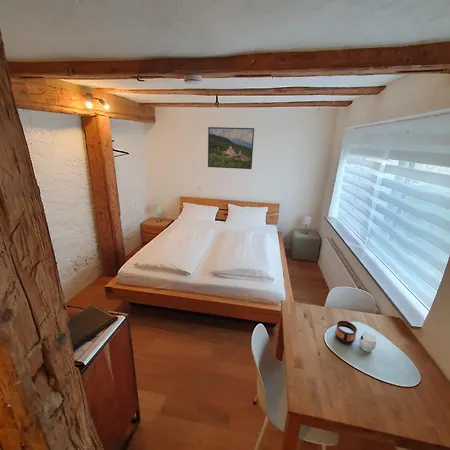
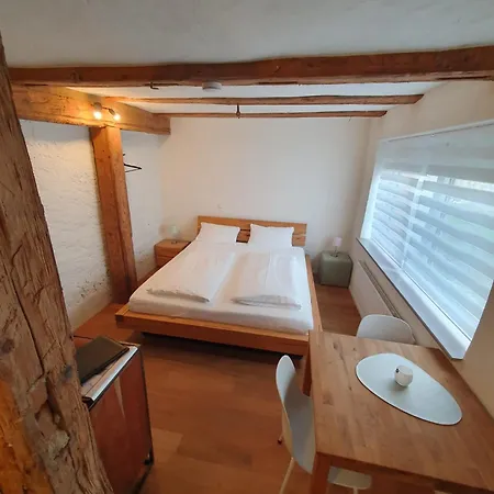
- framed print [207,126,255,170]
- cup [334,320,358,345]
